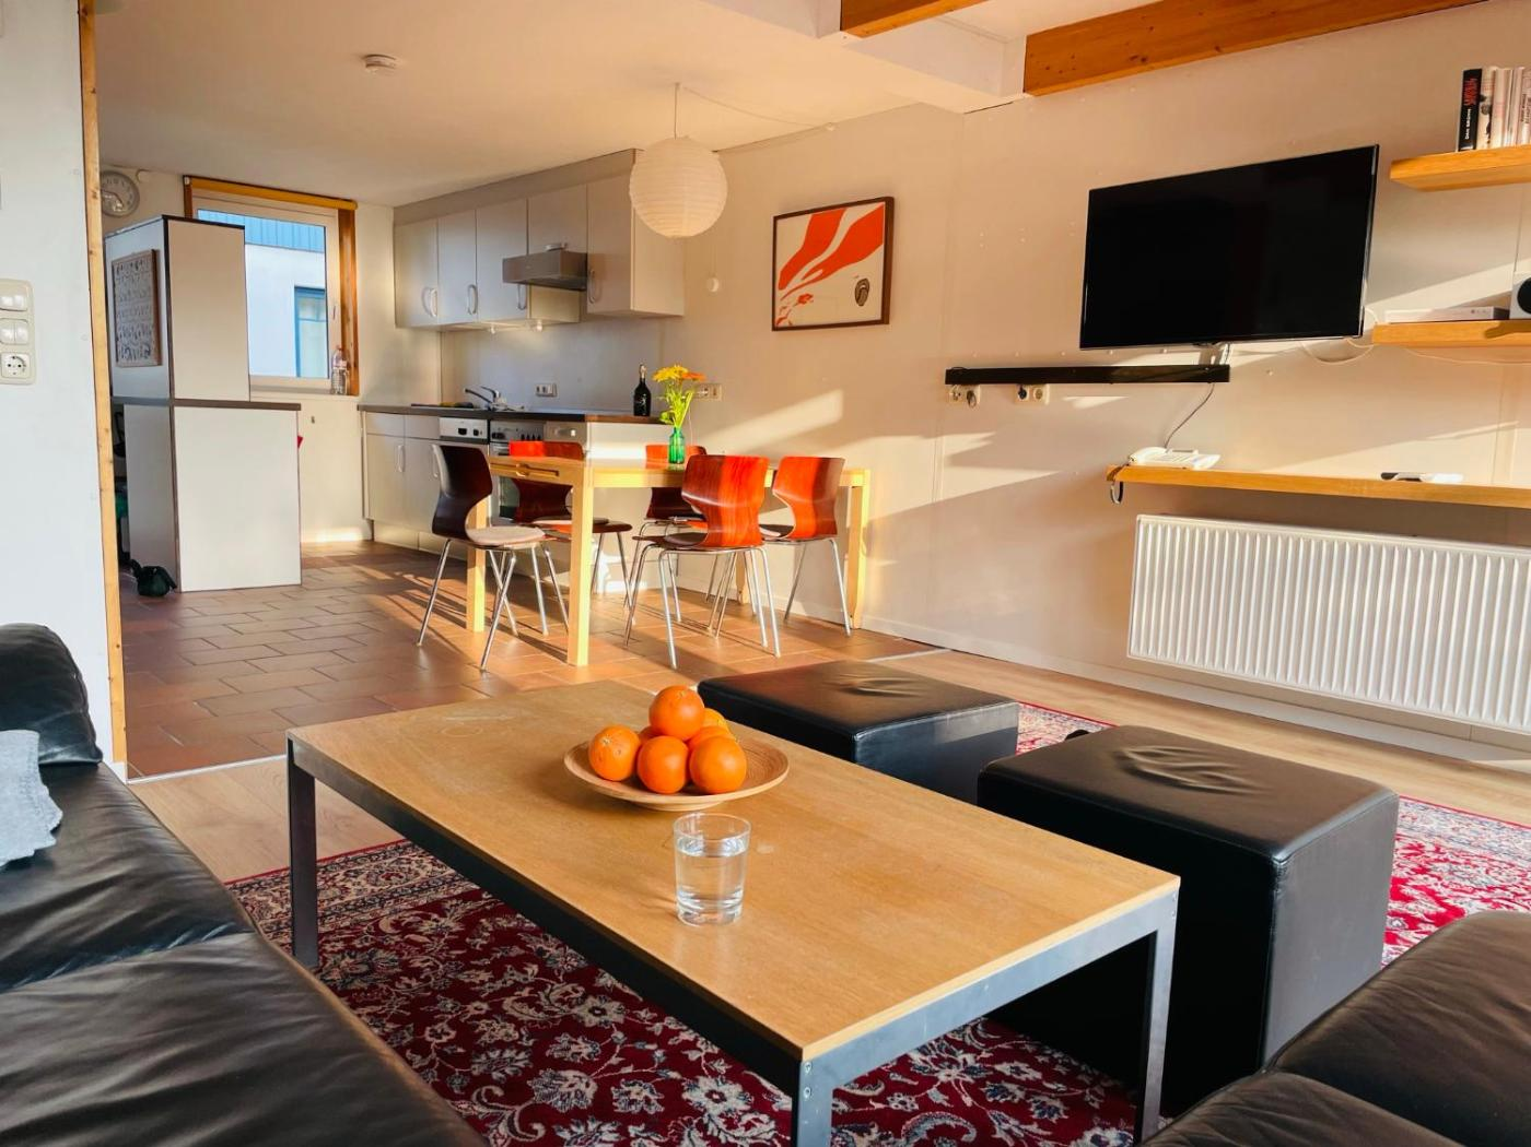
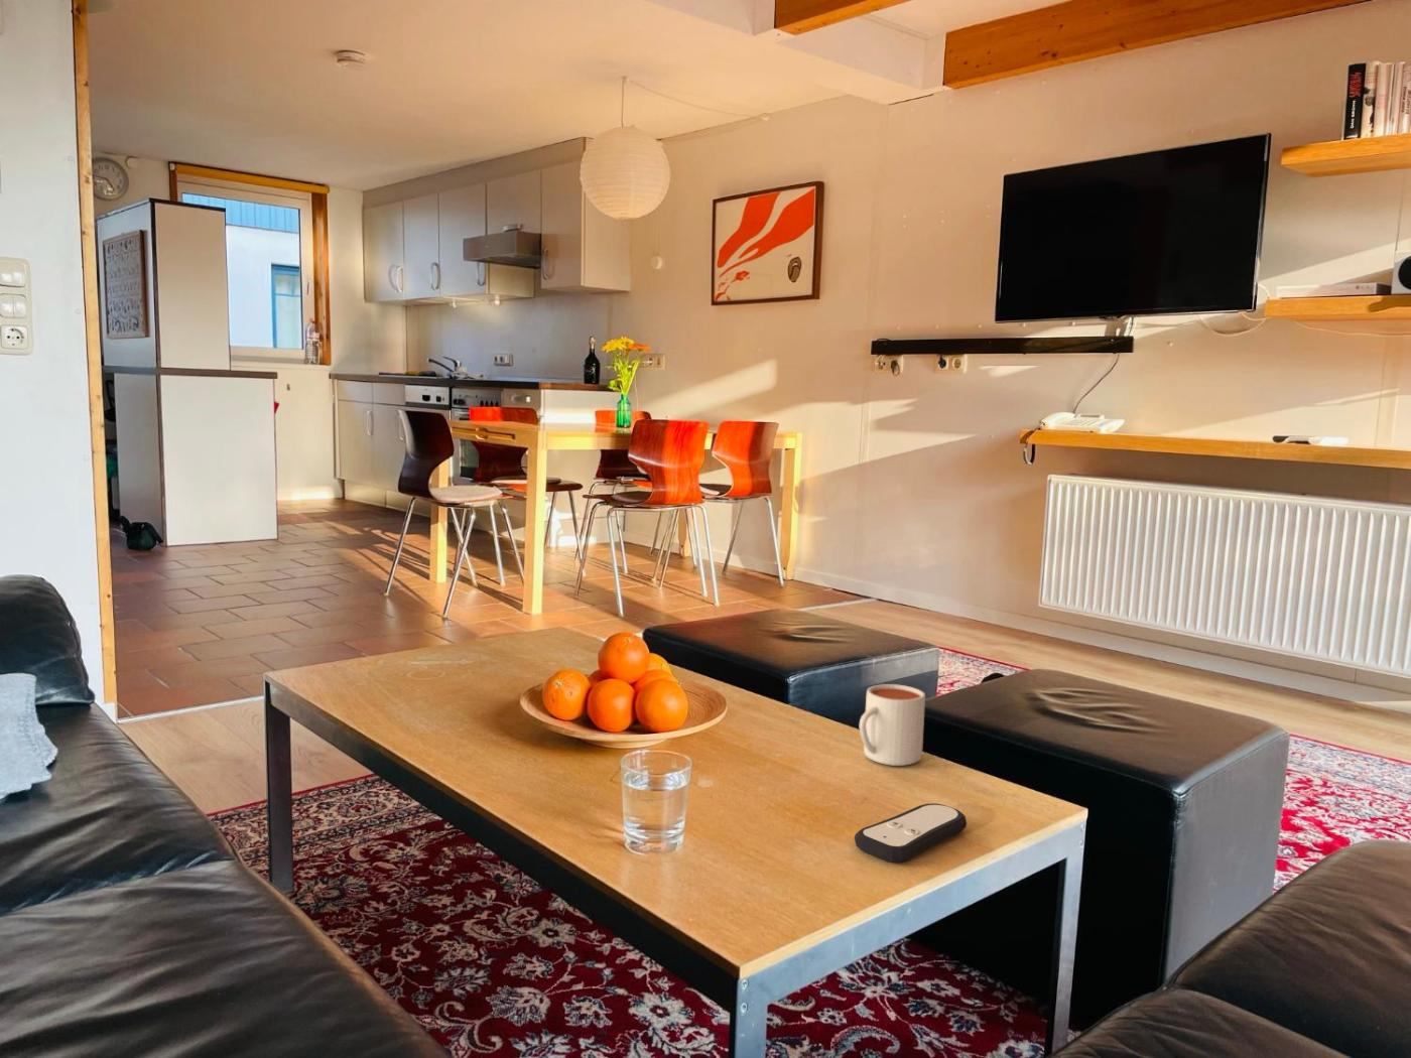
+ remote control [853,802,968,864]
+ mug [859,683,927,767]
